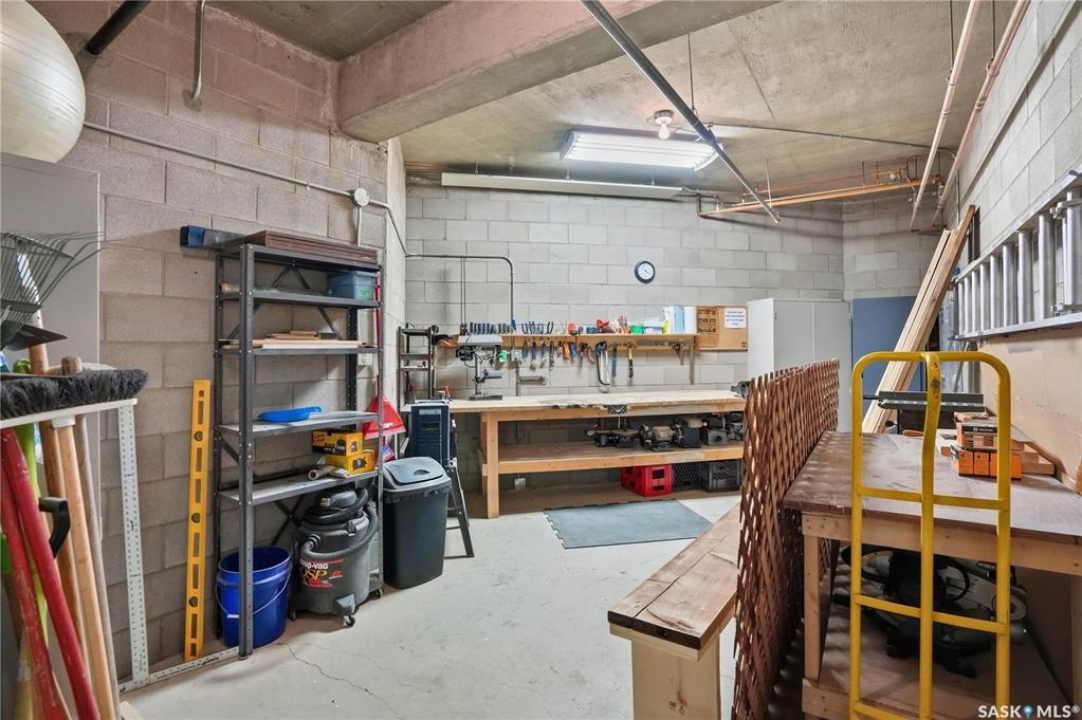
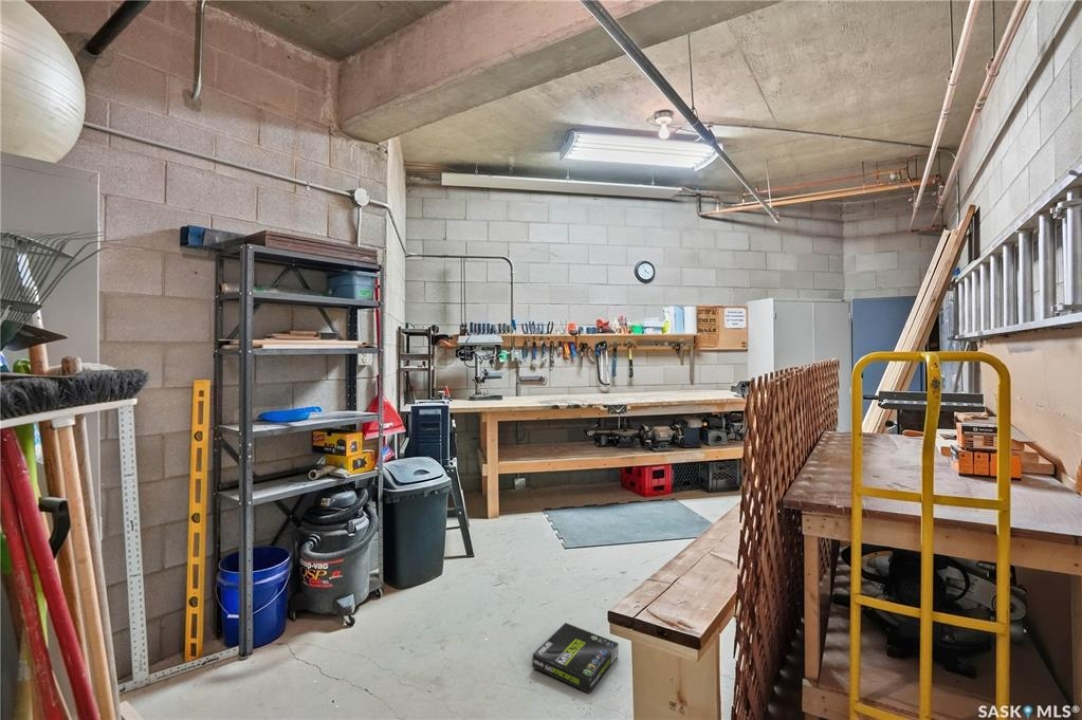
+ box [531,622,620,694]
